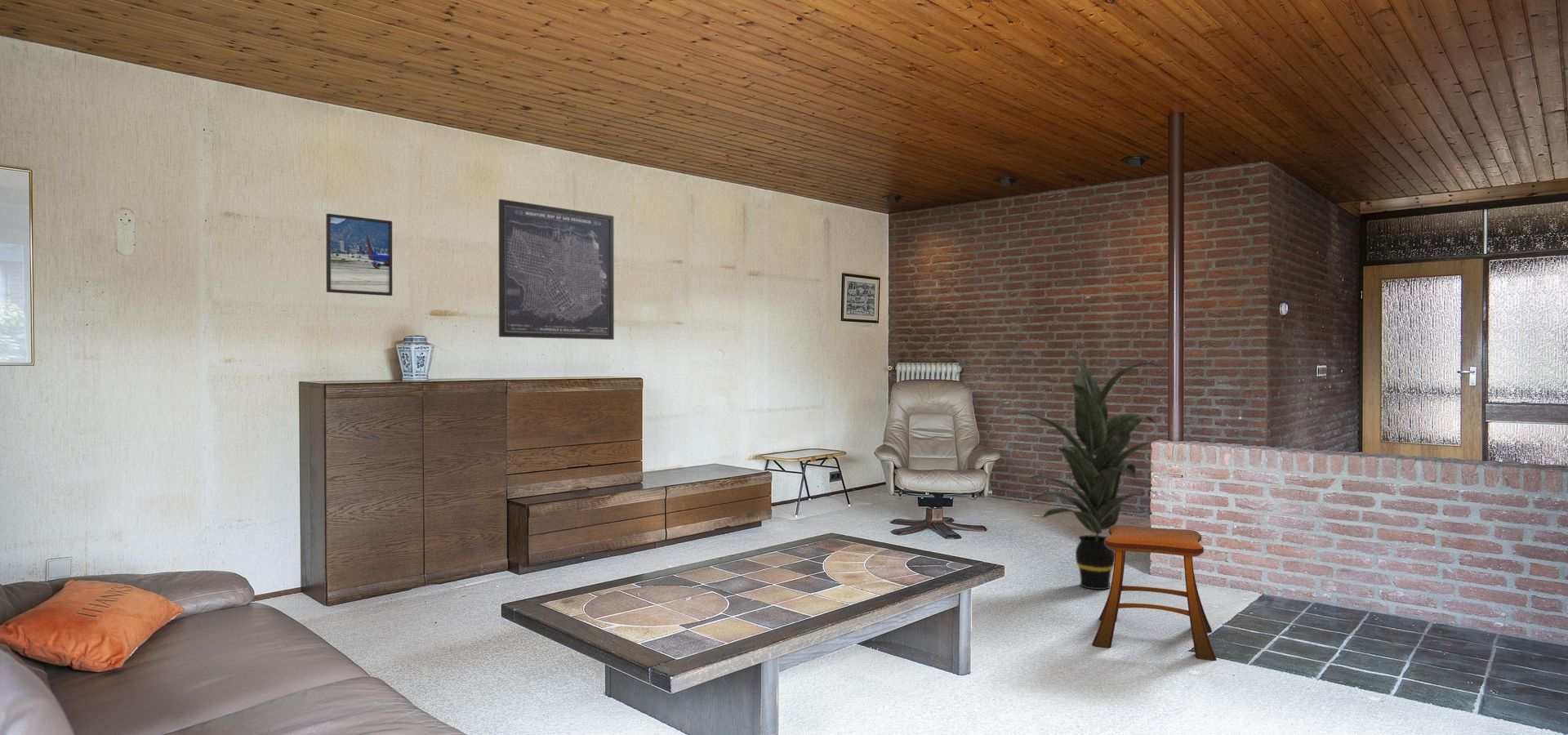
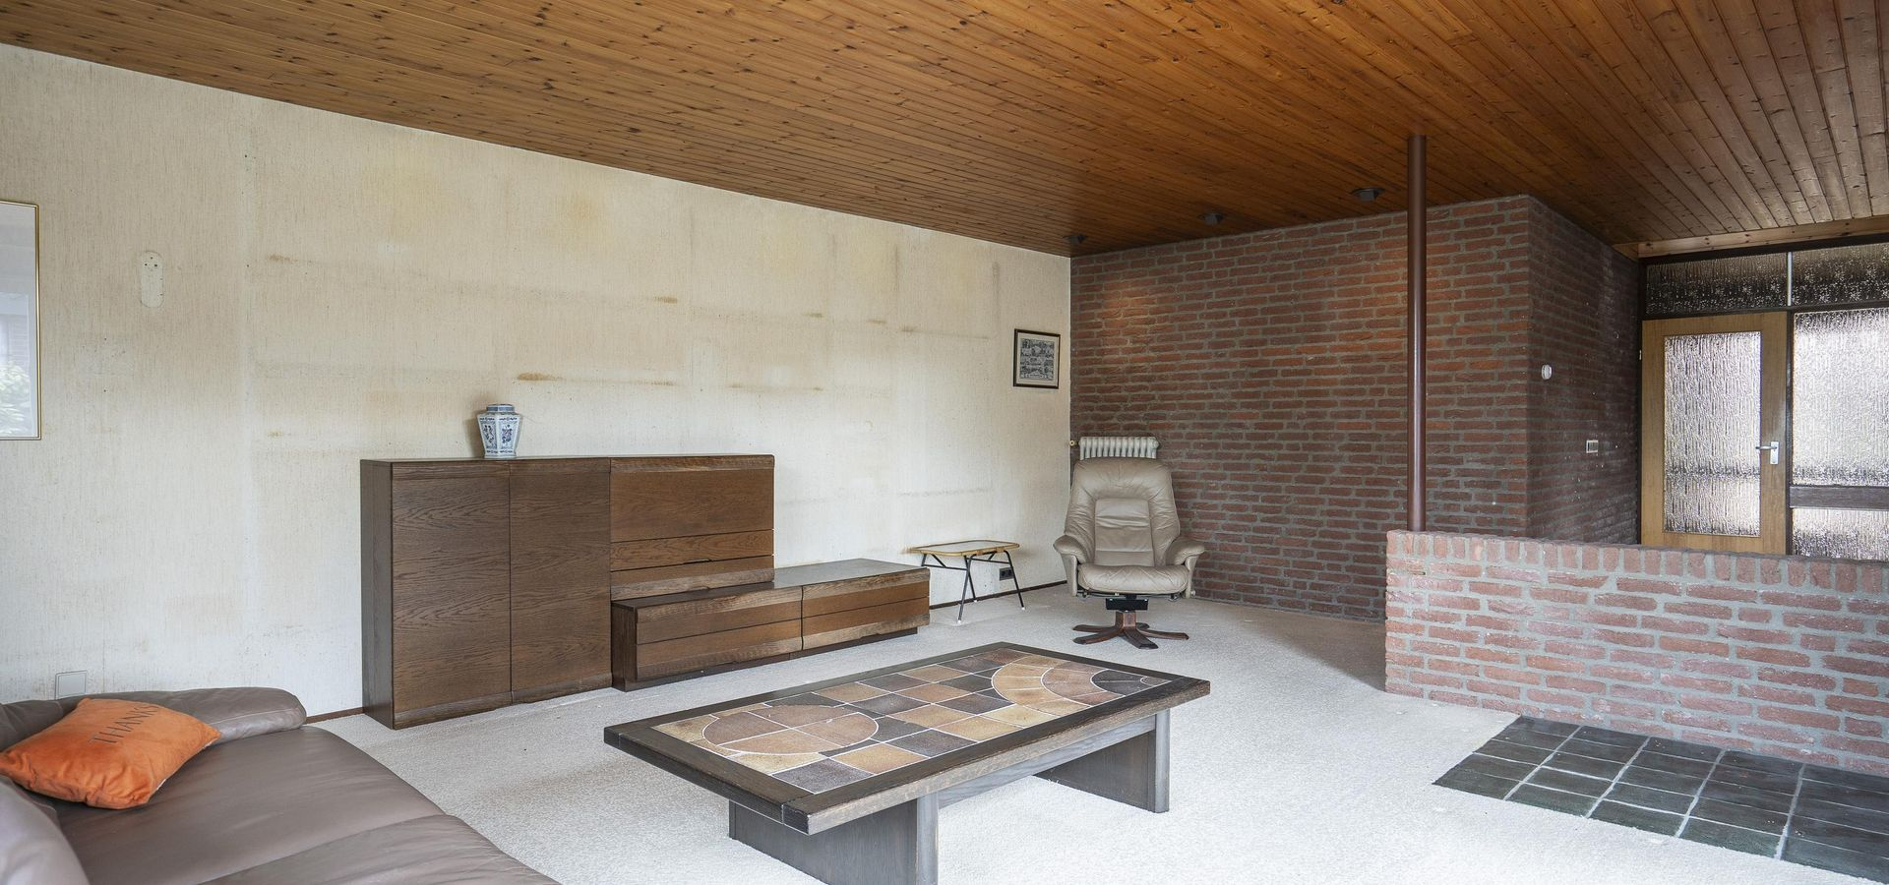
- stool [1091,524,1217,662]
- wall art [498,198,615,341]
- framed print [325,213,393,296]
- indoor plant [1005,350,1166,590]
